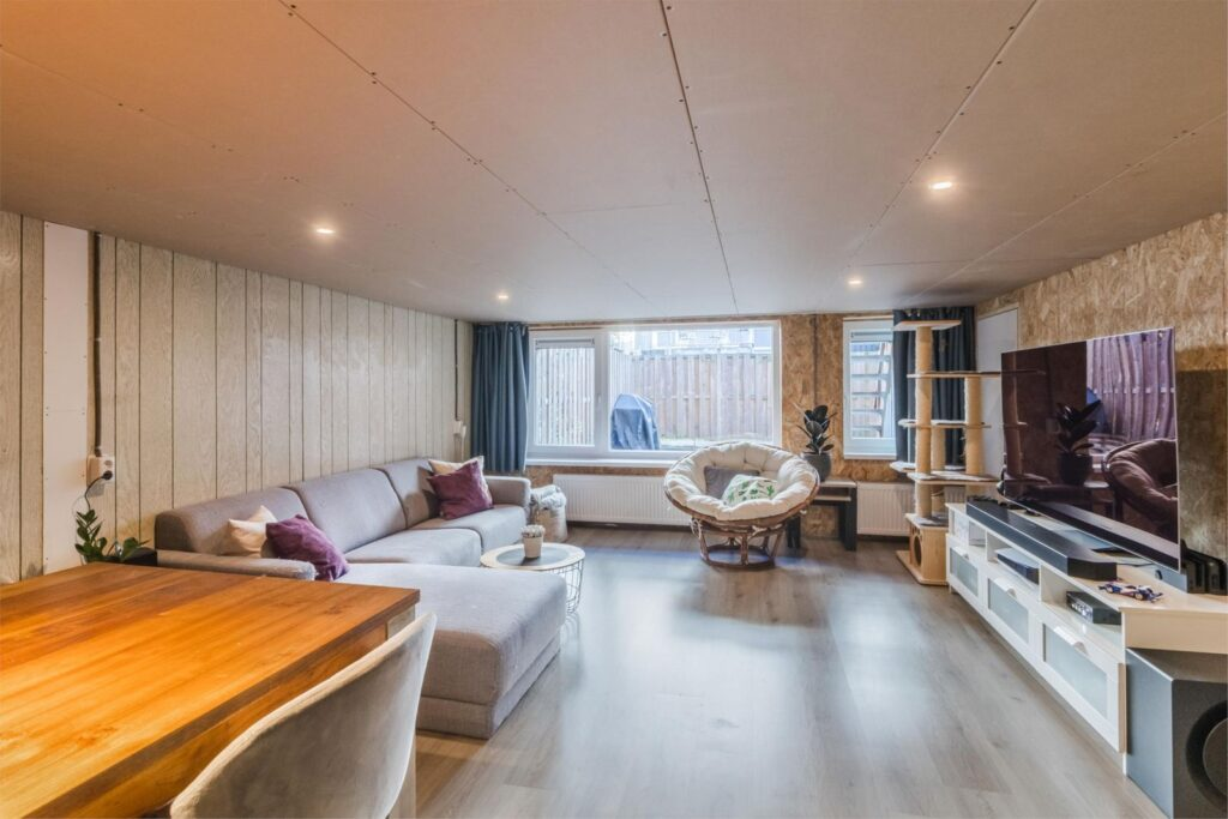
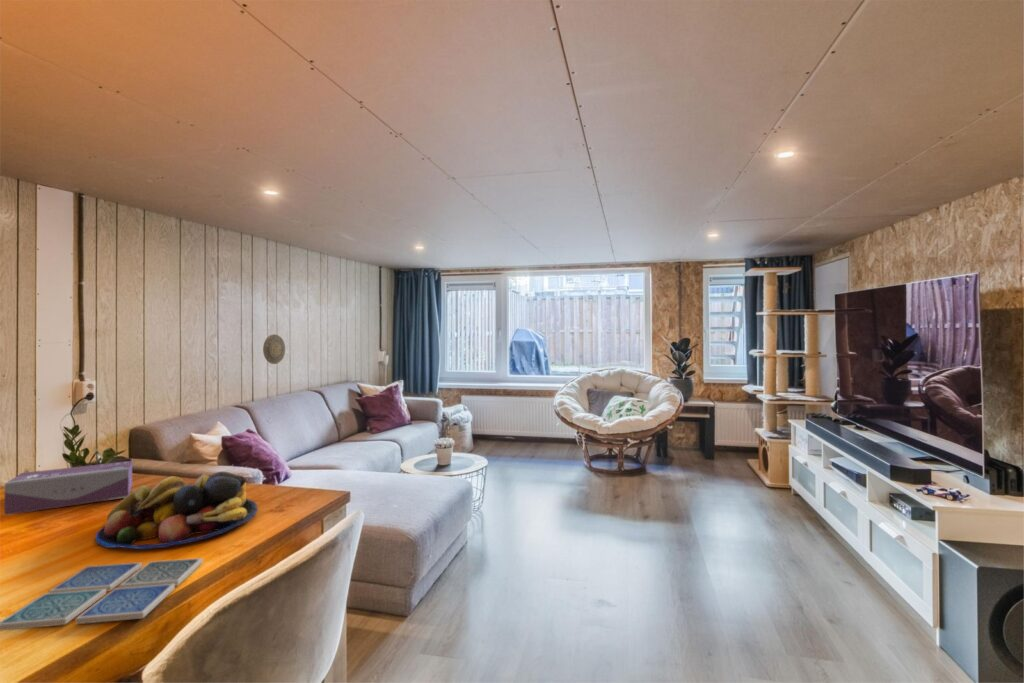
+ tissue box [3,460,133,516]
+ fruit bowl [94,471,259,550]
+ decorative plate [262,333,286,365]
+ drink coaster [0,557,204,632]
